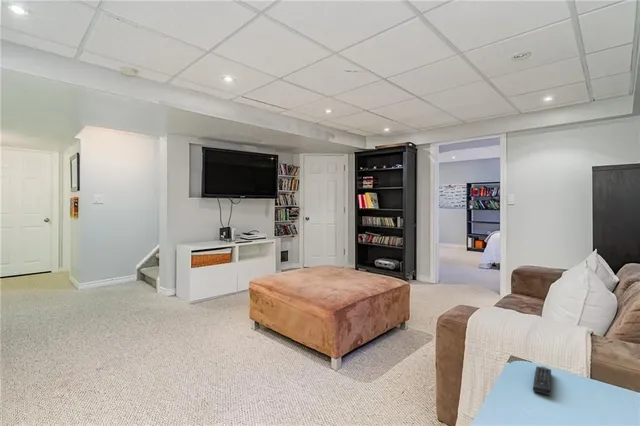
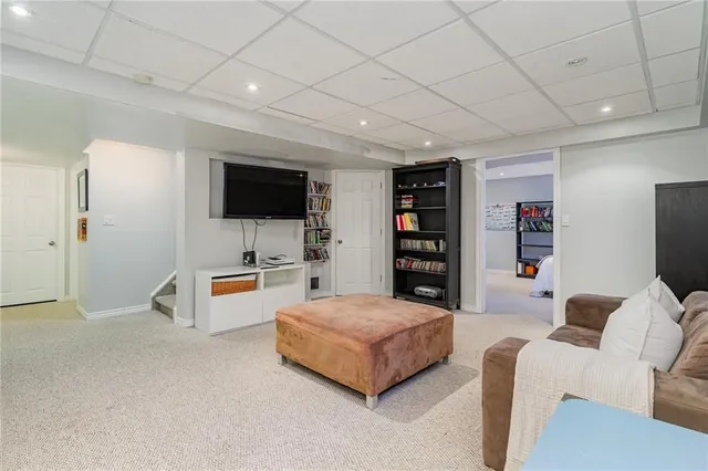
- remote control [532,365,552,396]
